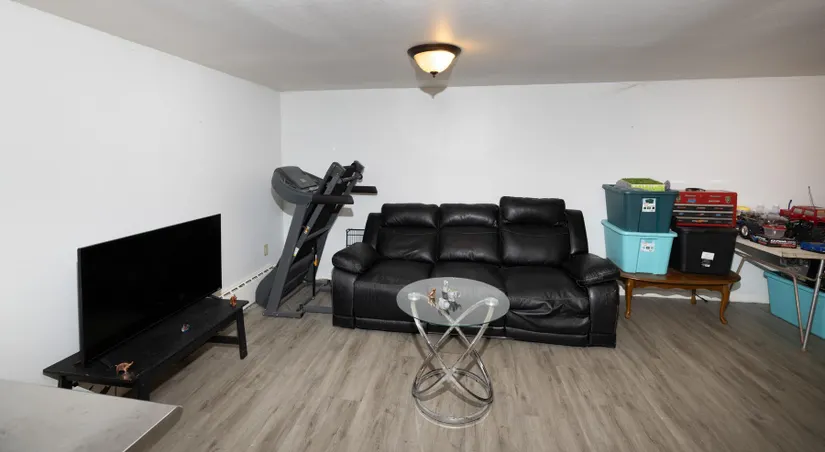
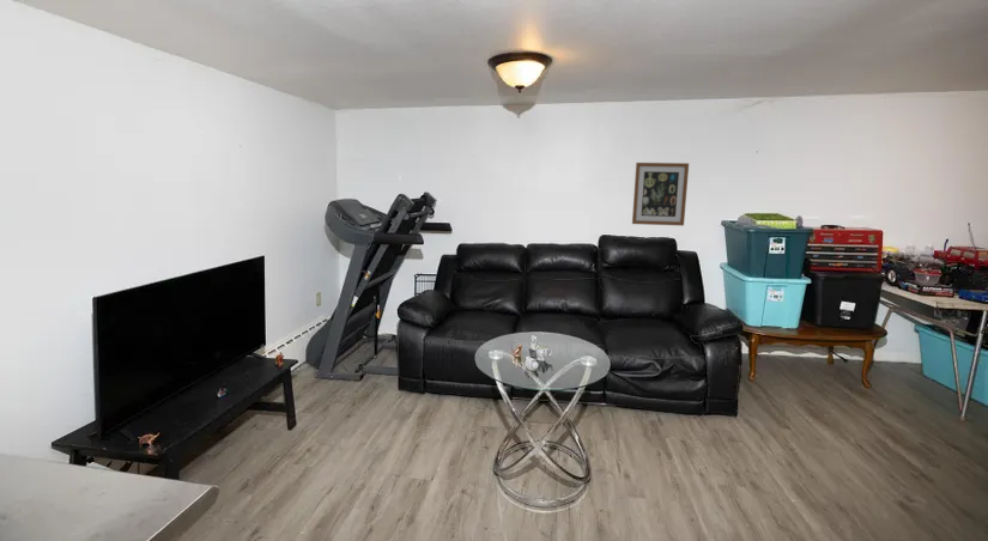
+ wall art [631,162,690,227]
